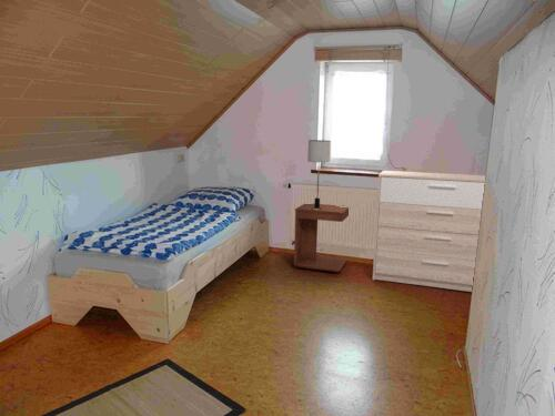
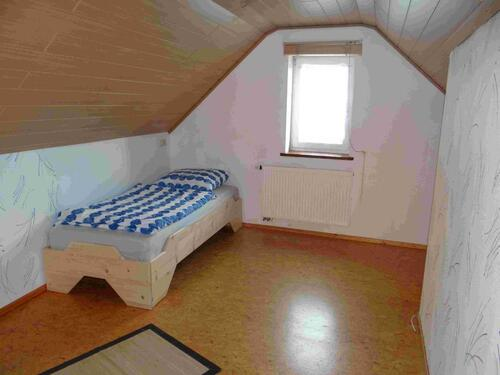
- side table [293,203,350,273]
- table lamp [306,139,332,210]
- sideboard [372,170,486,293]
